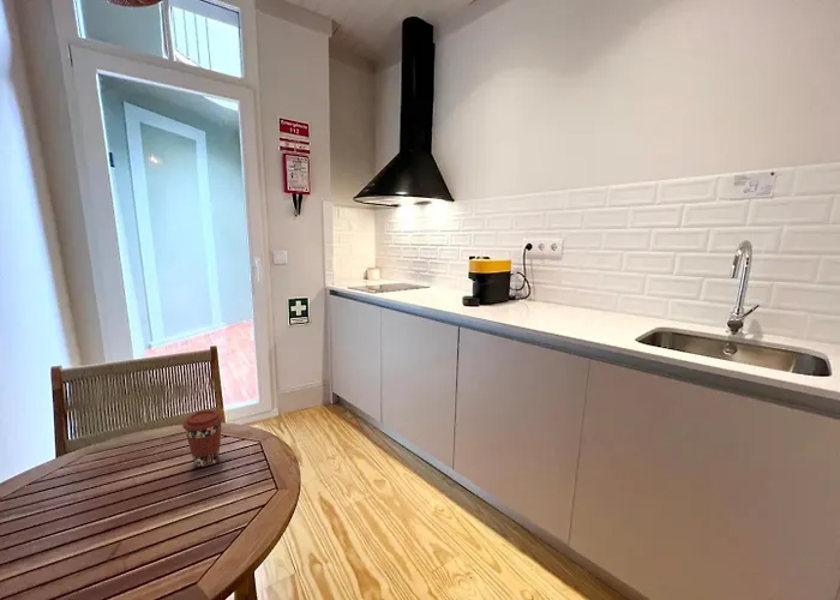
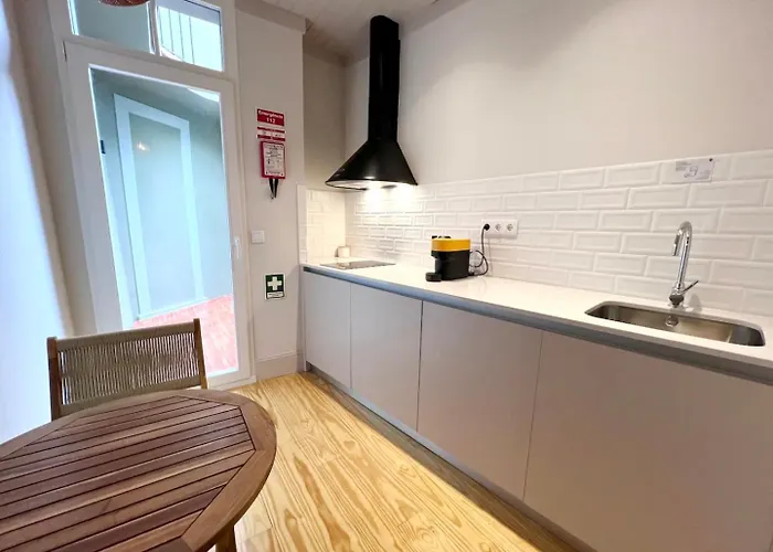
- coffee cup [181,408,224,468]
